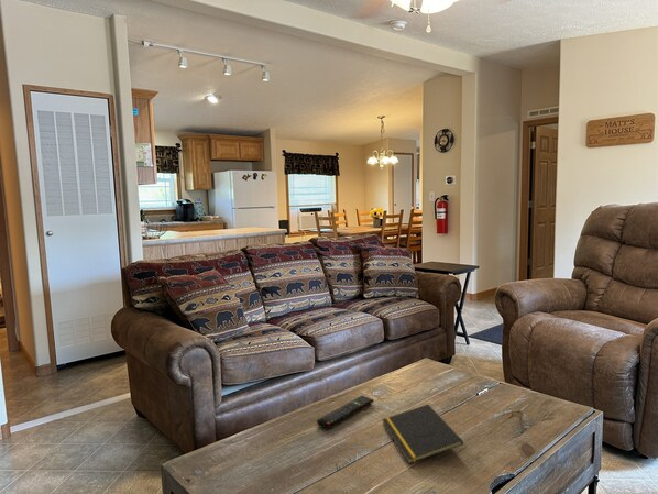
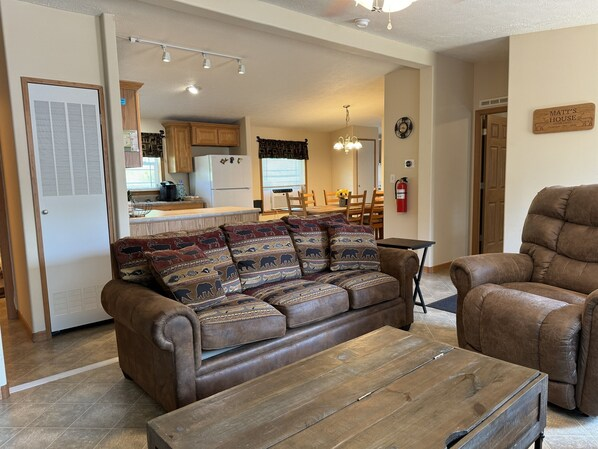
- notepad [381,403,464,464]
- remote control [316,395,375,429]
